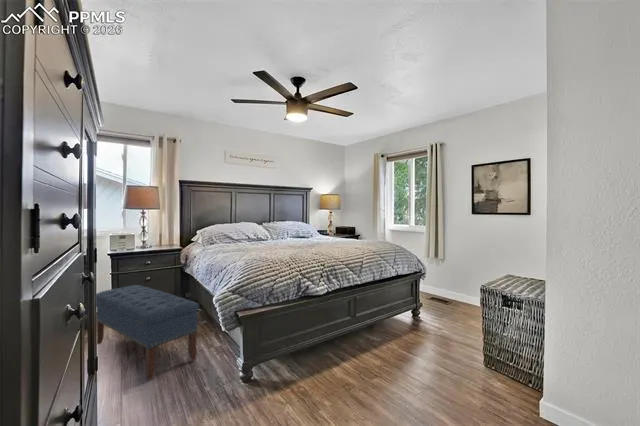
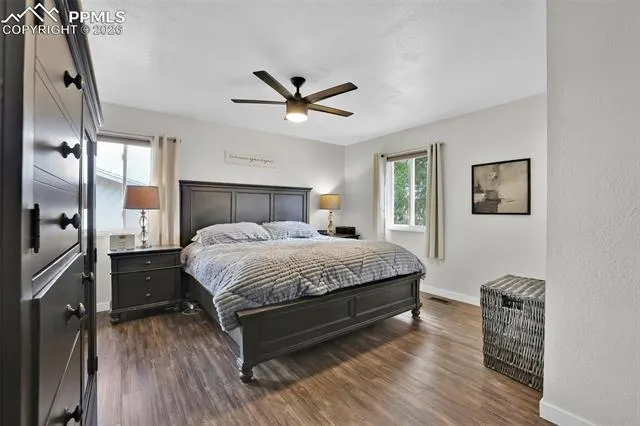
- bench [95,284,200,381]
